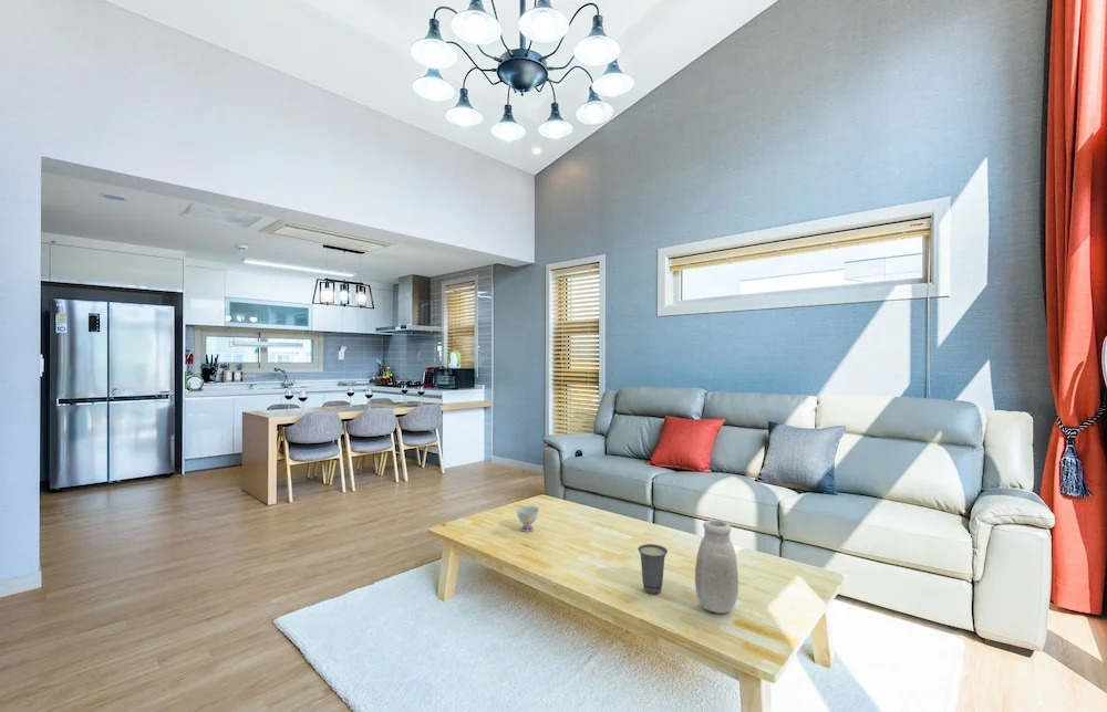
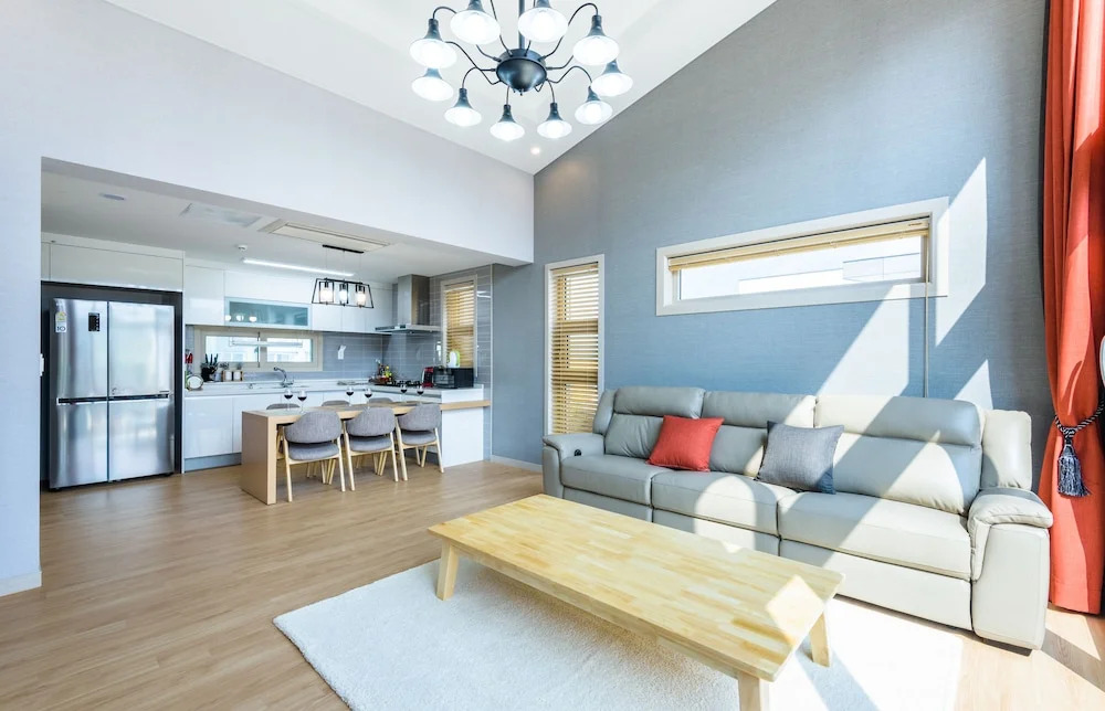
- teacup [515,505,540,533]
- cup [637,543,669,595]
- vase [694,520,739,614]
